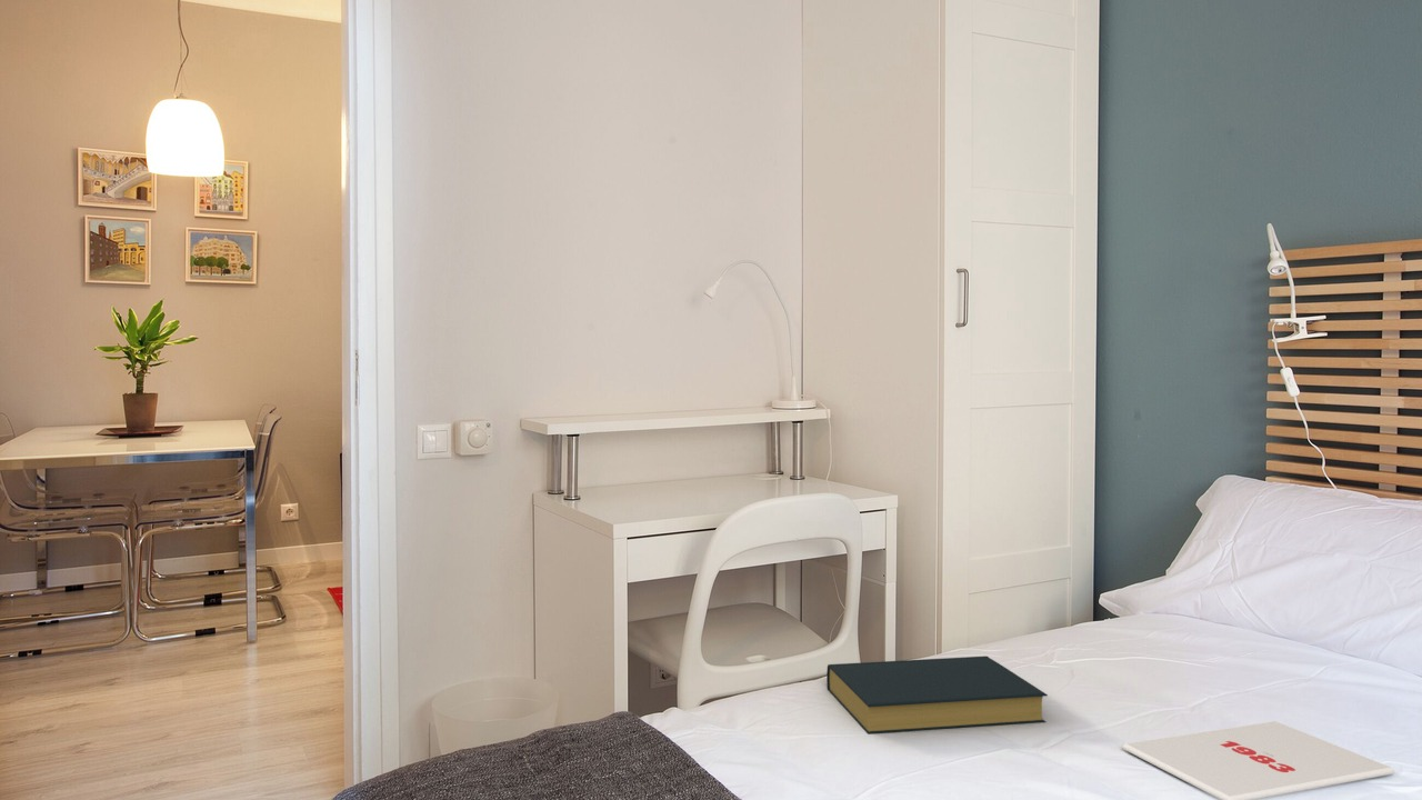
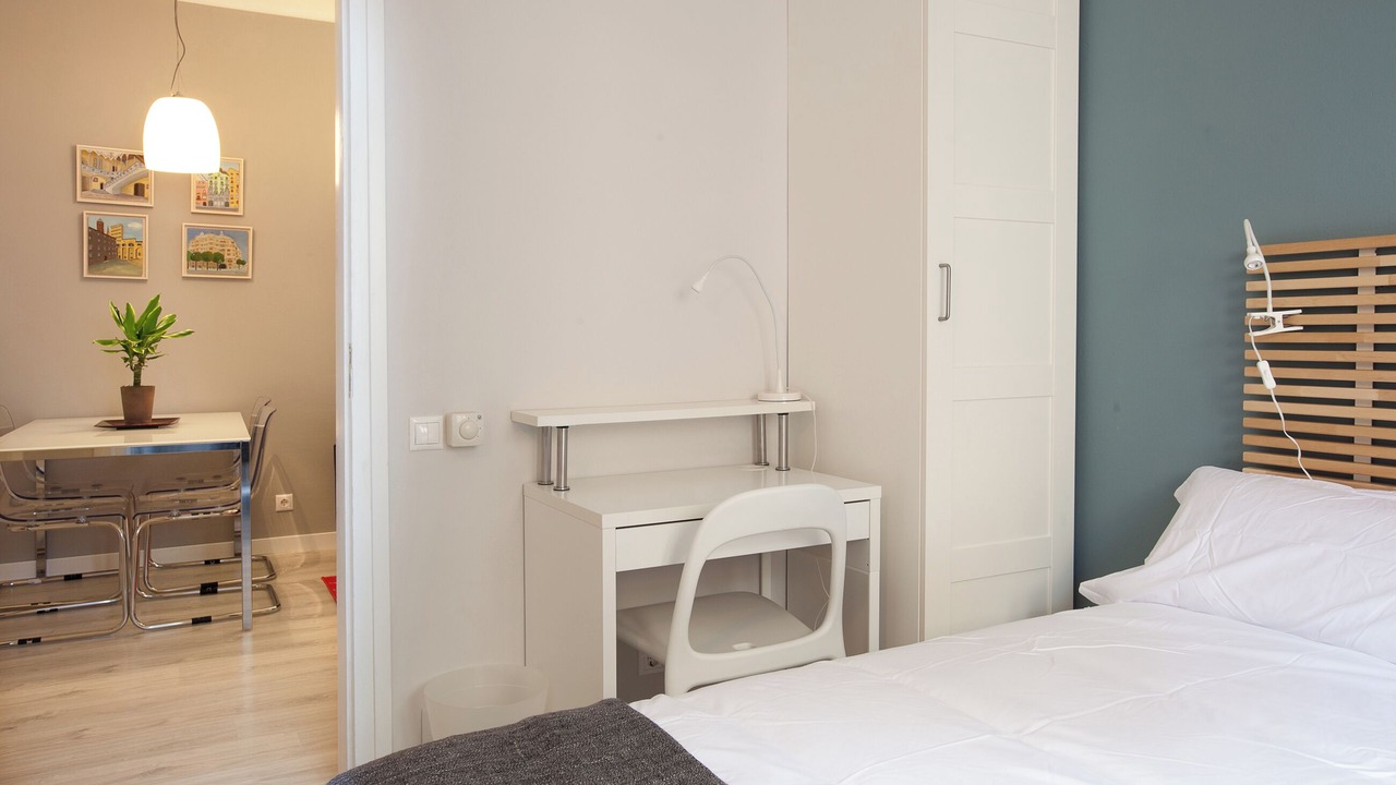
- magazine [1122,720,1395,800]
- hardback book [825,656,1049,736]
